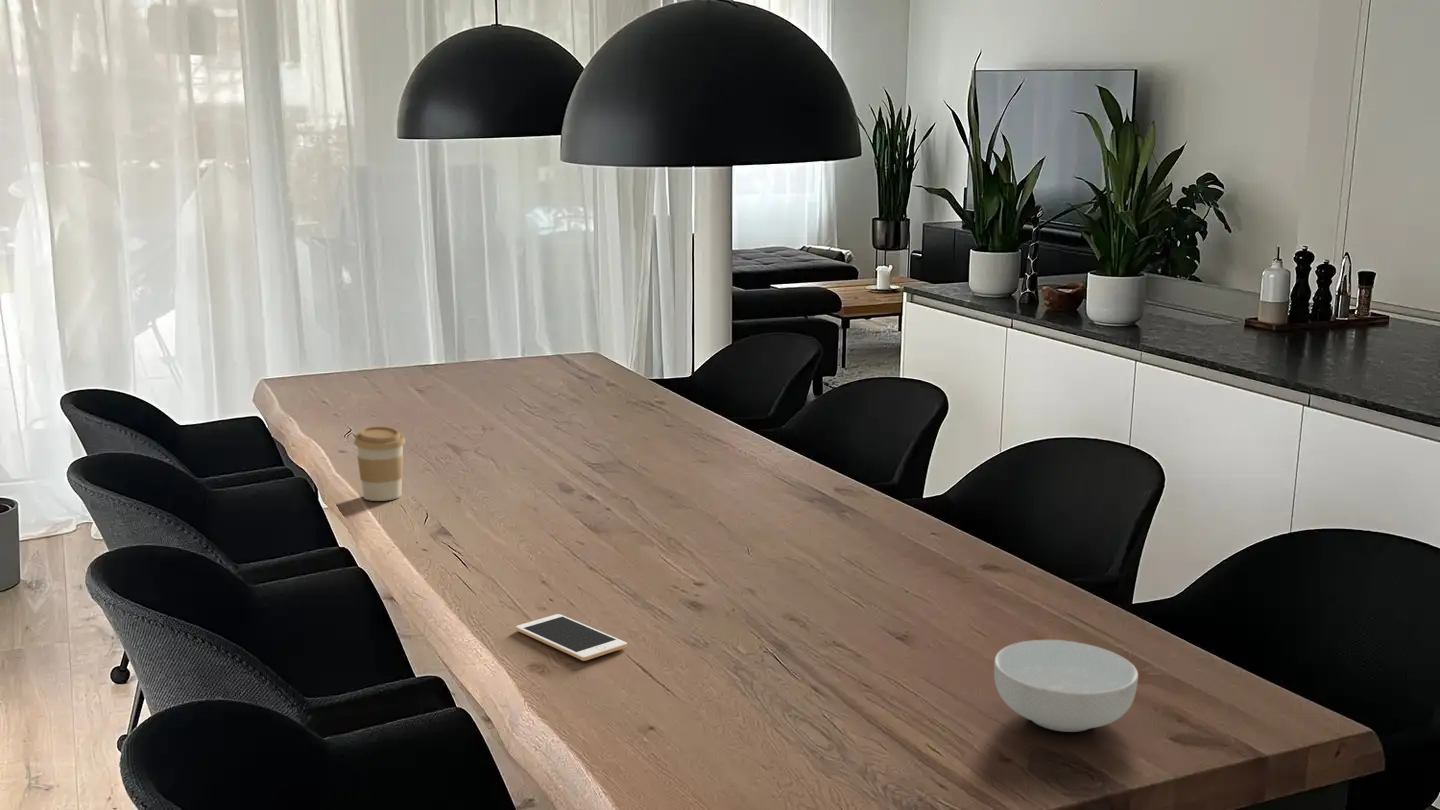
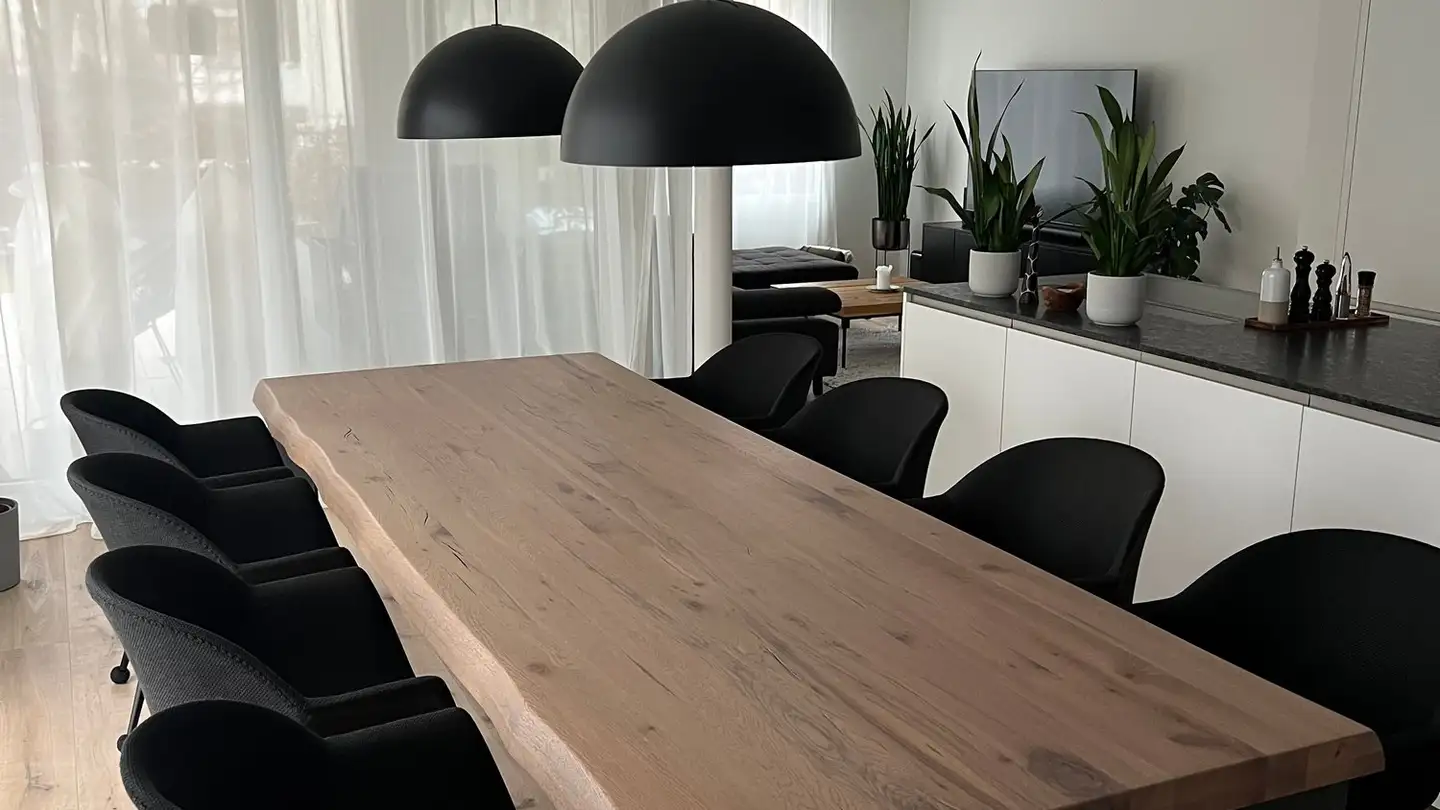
- coffee cup [353,425,406,502]
- cereal bowl [993,639,1139,733]
- cell phone [515,613,628,662]
